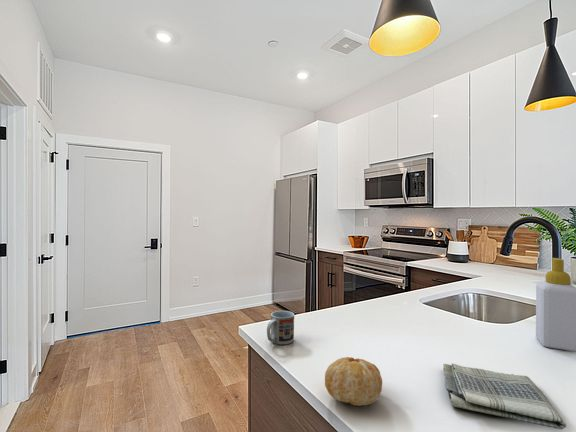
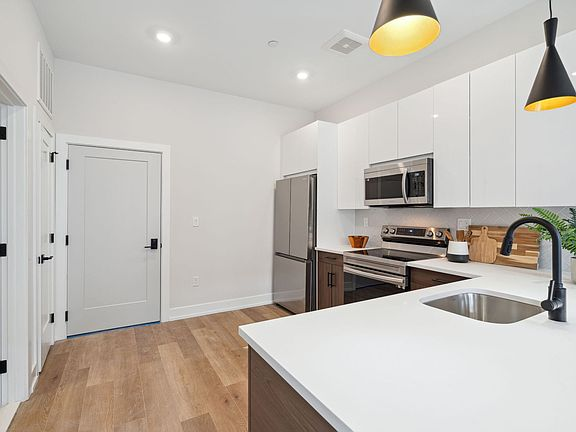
- cup [266,310,296,345]
- fruit [324,356,383,407]
- soap bottle [535,257,576,353]
- dish towel [442,362,567,430]
